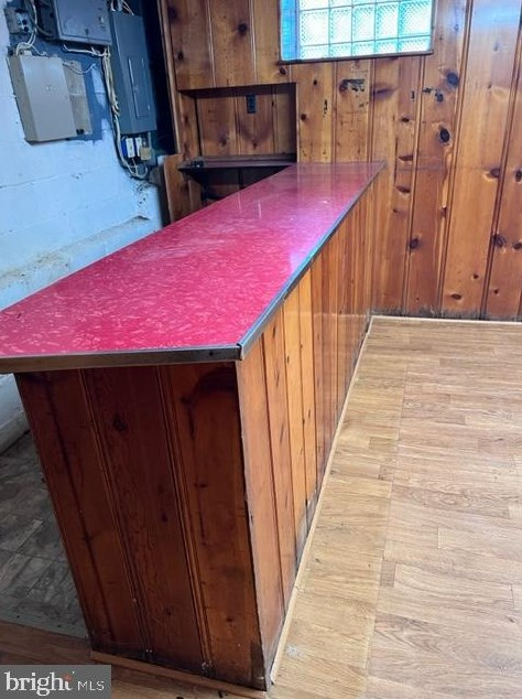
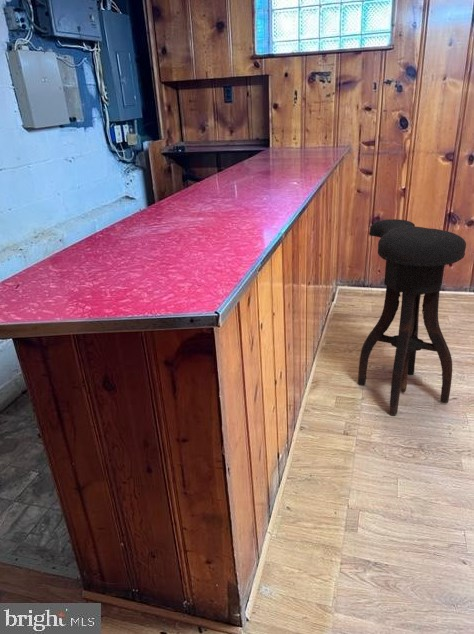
+ stool [357,218,467,416]
